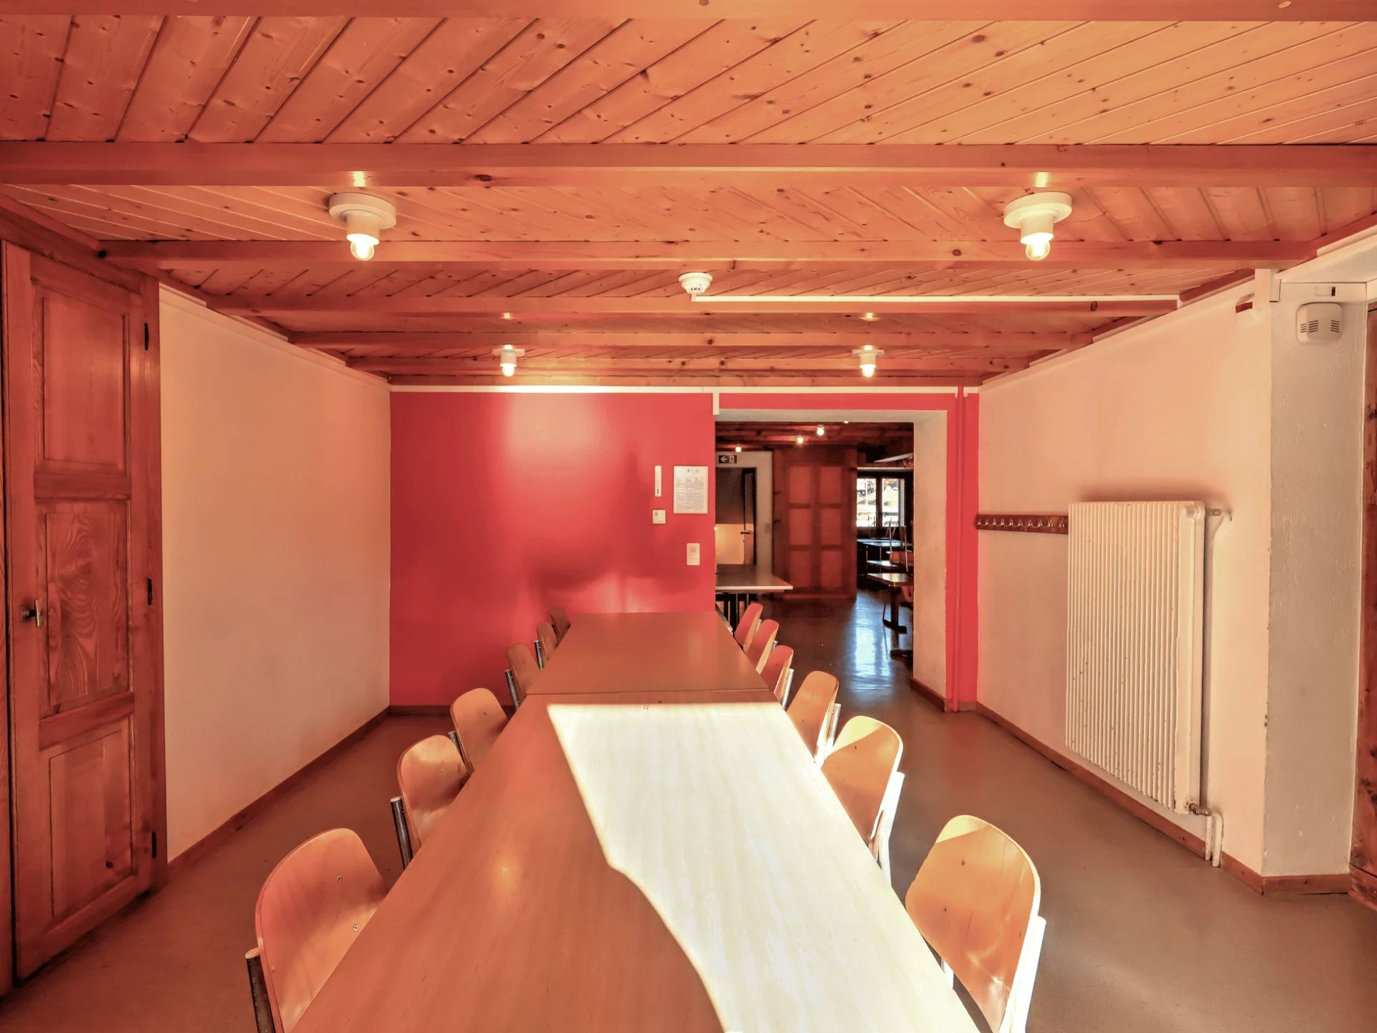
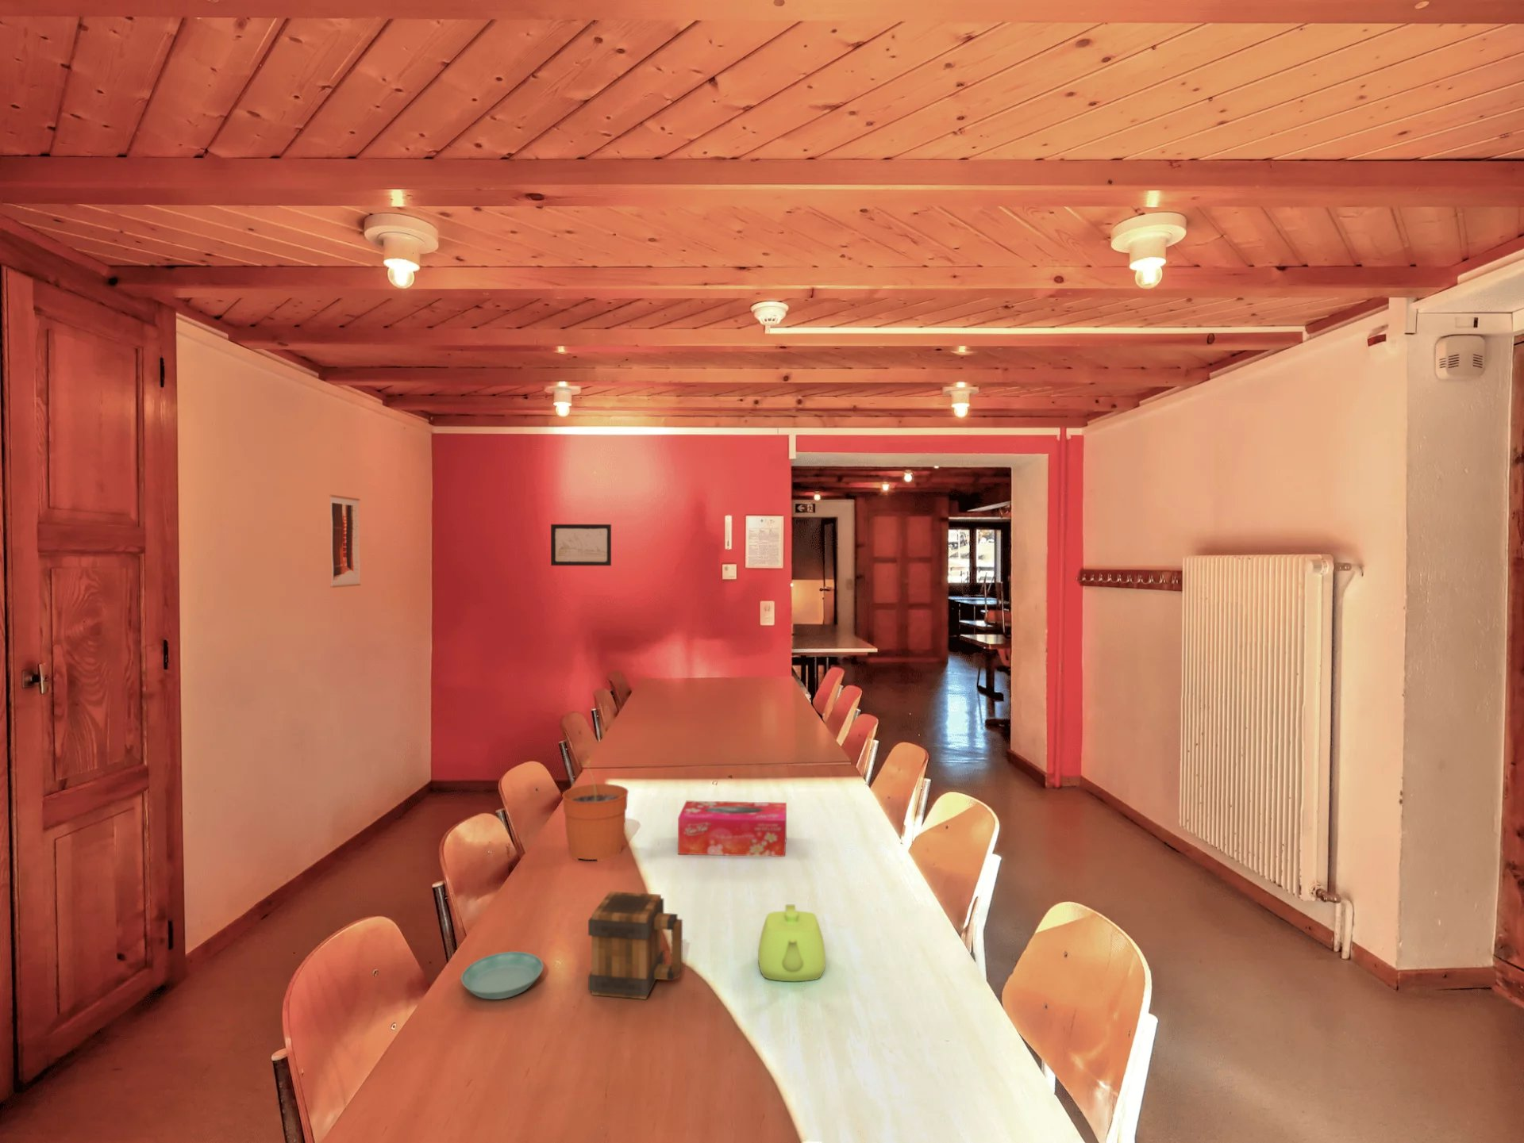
+ tissue box [677,801,788,857]
+ saucer [460,951,544,1000]
+ teapot [758,904,826,982]
+ wall art [550,523,612,567]
+ wall art [329,495,361,588]
+ mug [587,891,683,1000]
+ plant pot [561,759,629,862]
